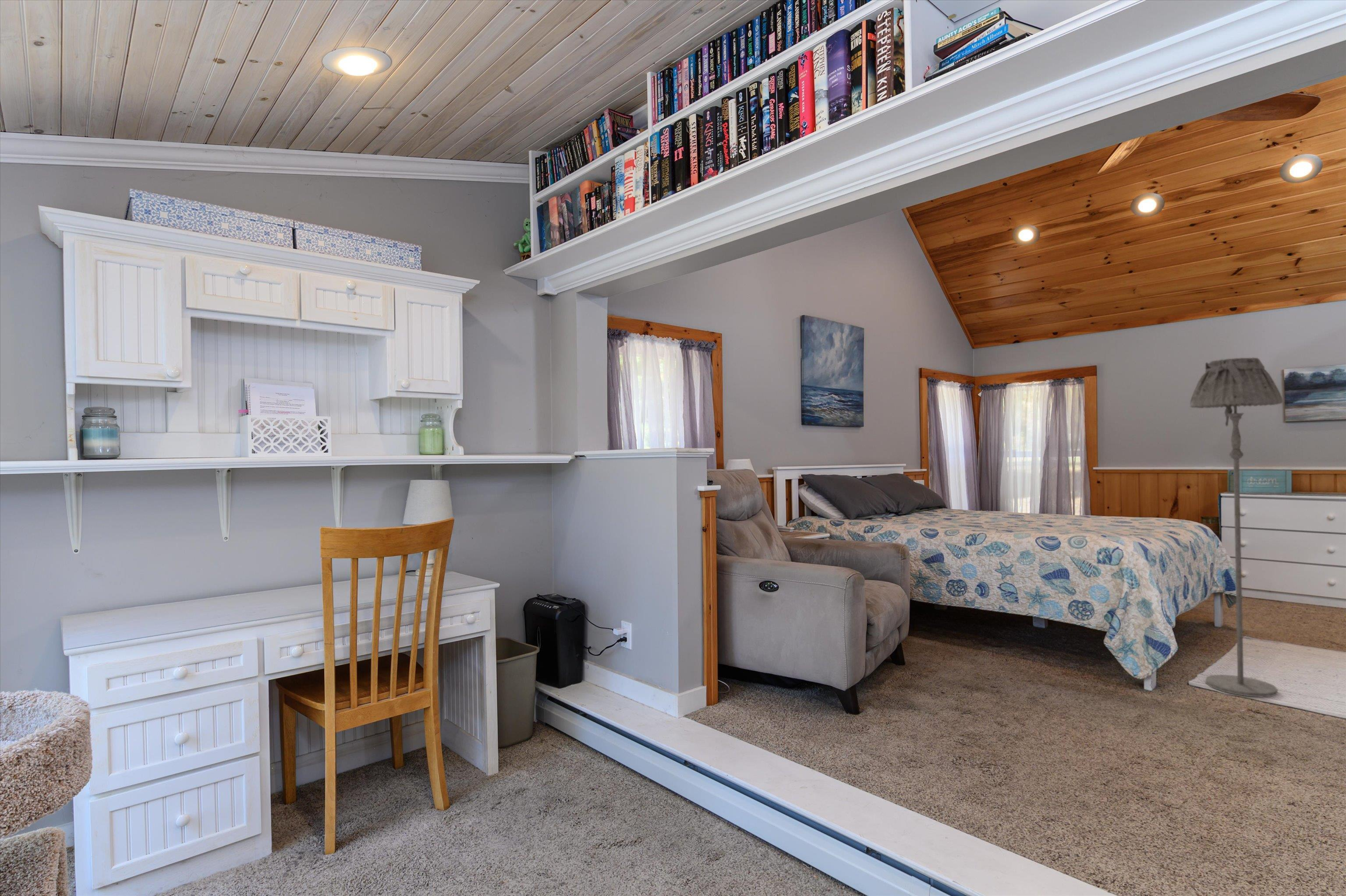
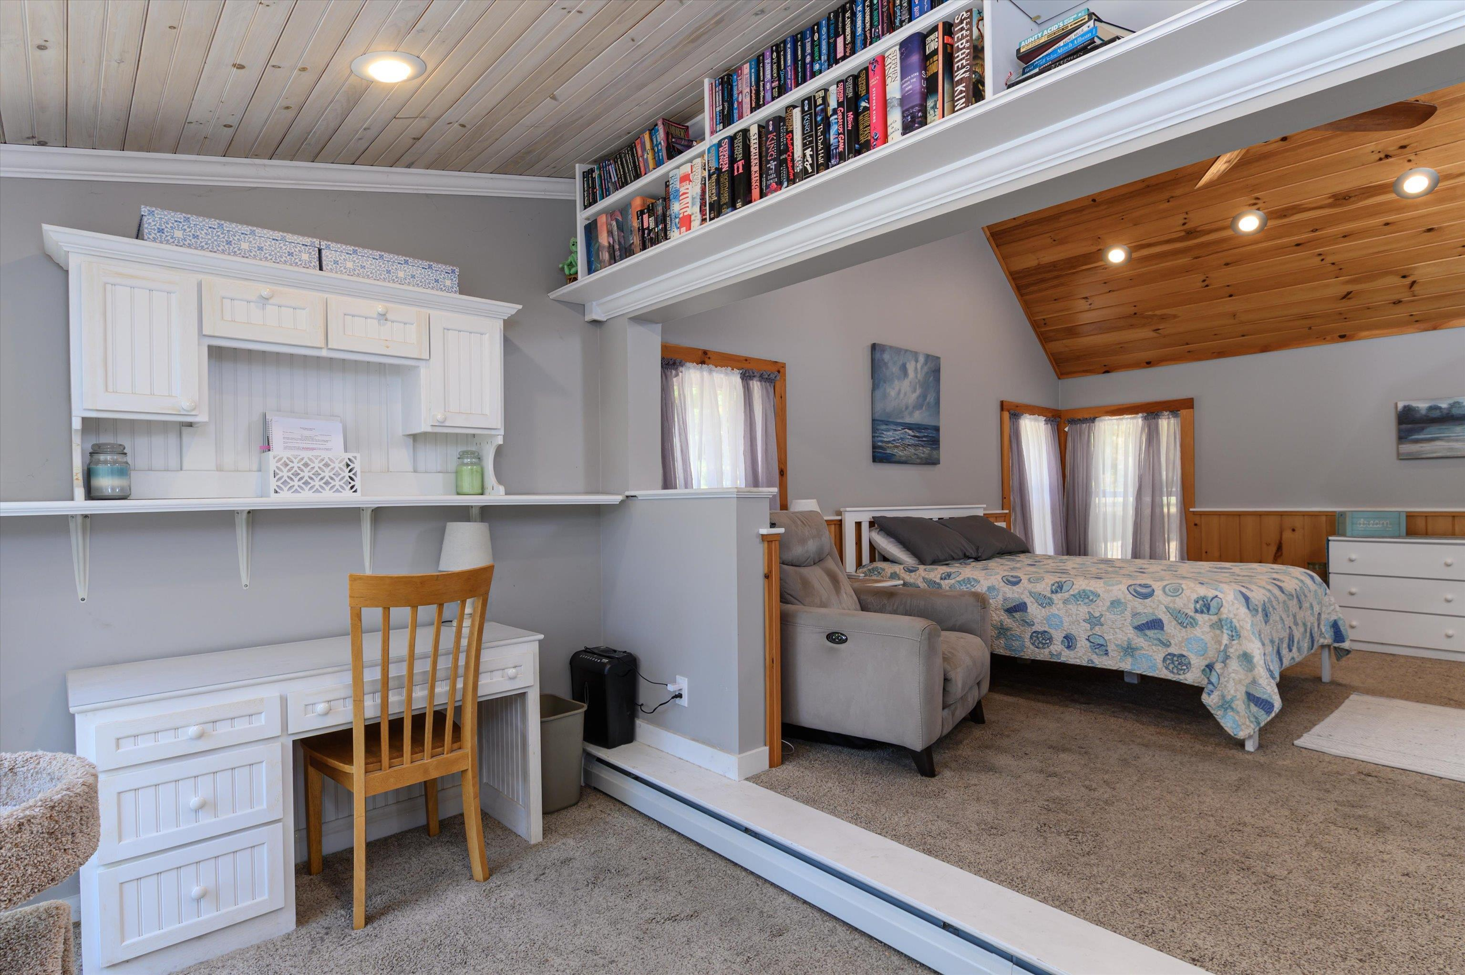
- floor lamp [1189,357,1284,698]
